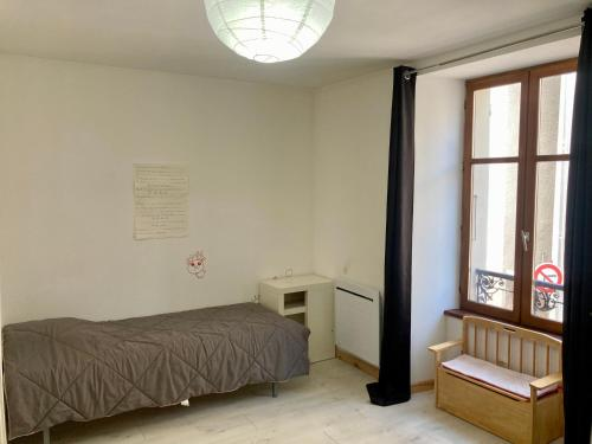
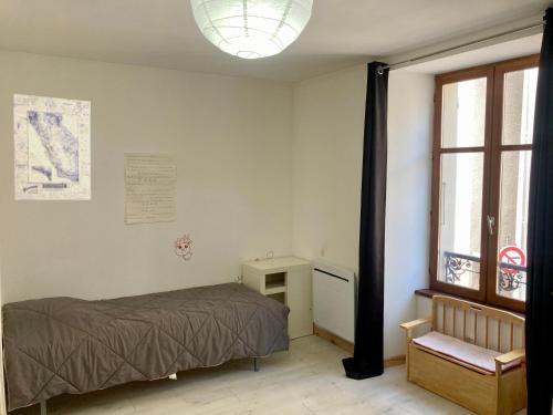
+ wall art [12,93,92,201]
